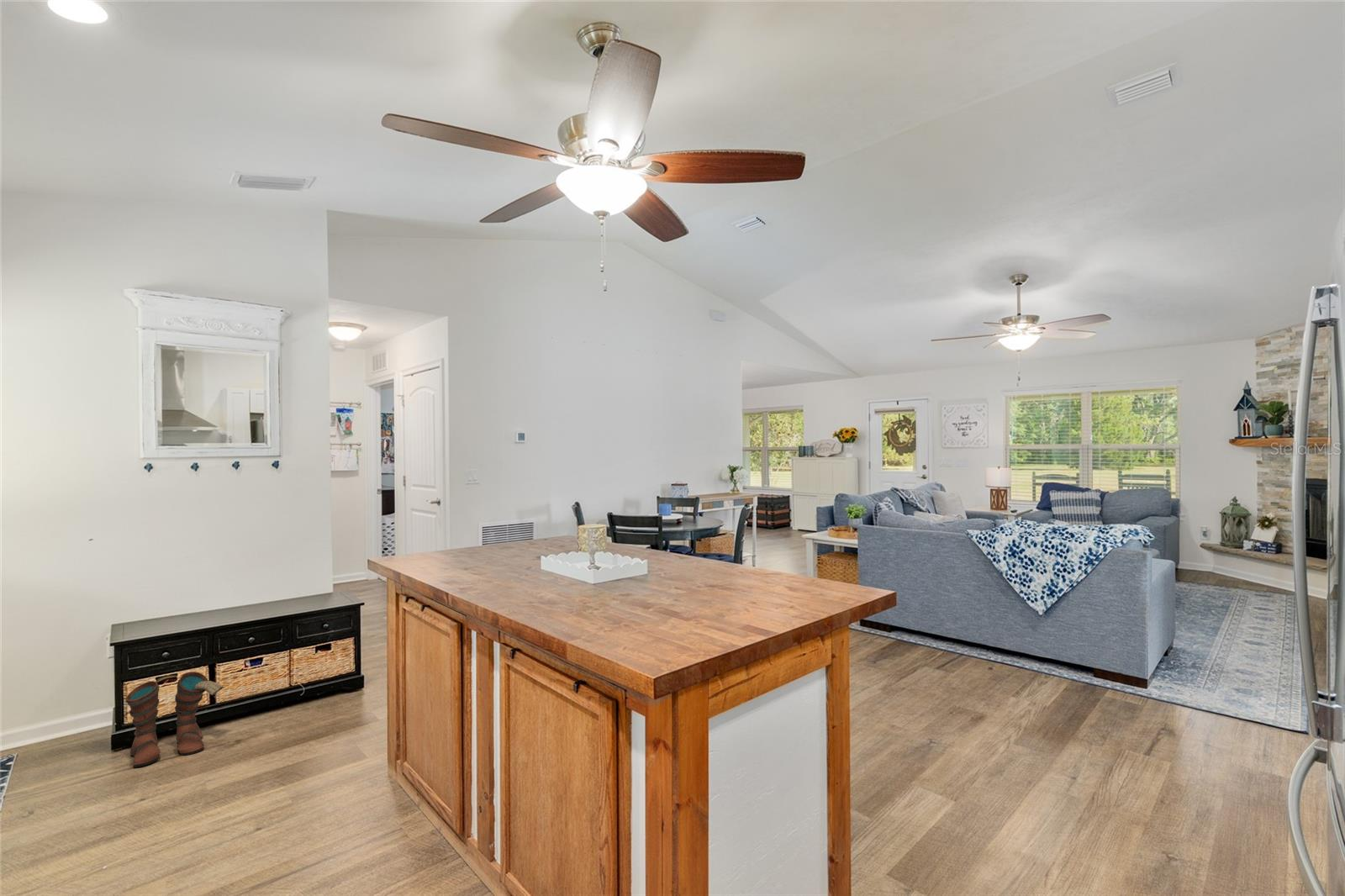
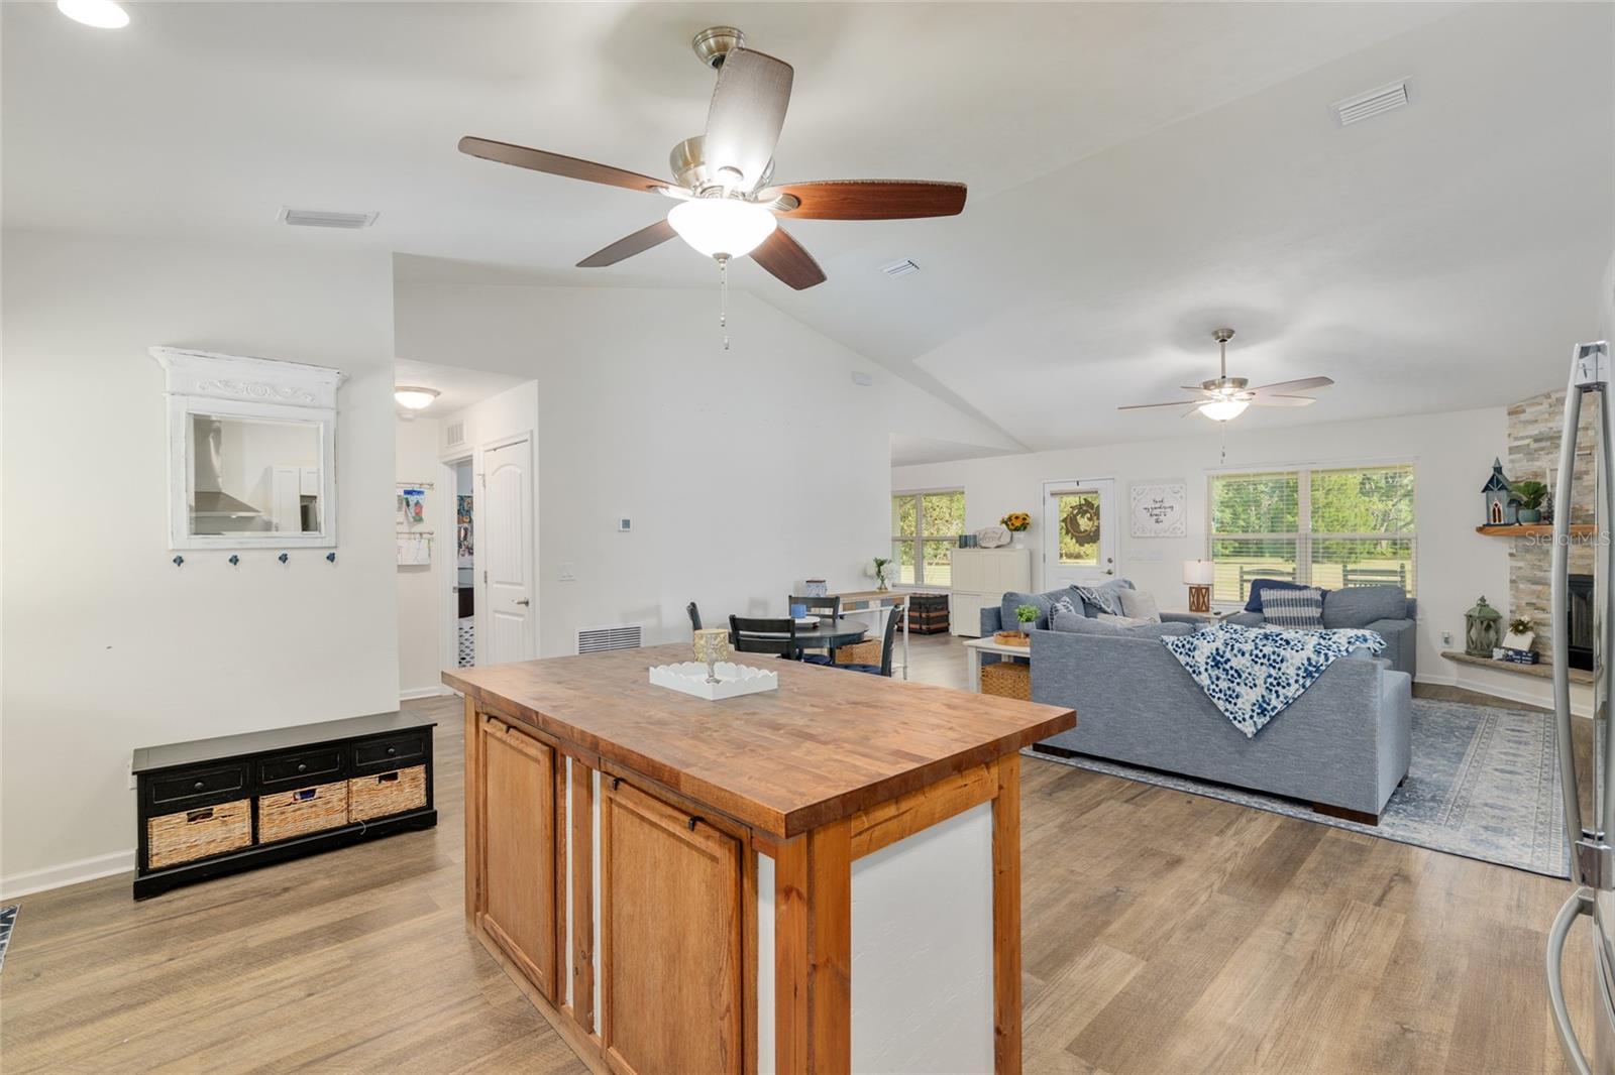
- boots [125,671,225,768]
